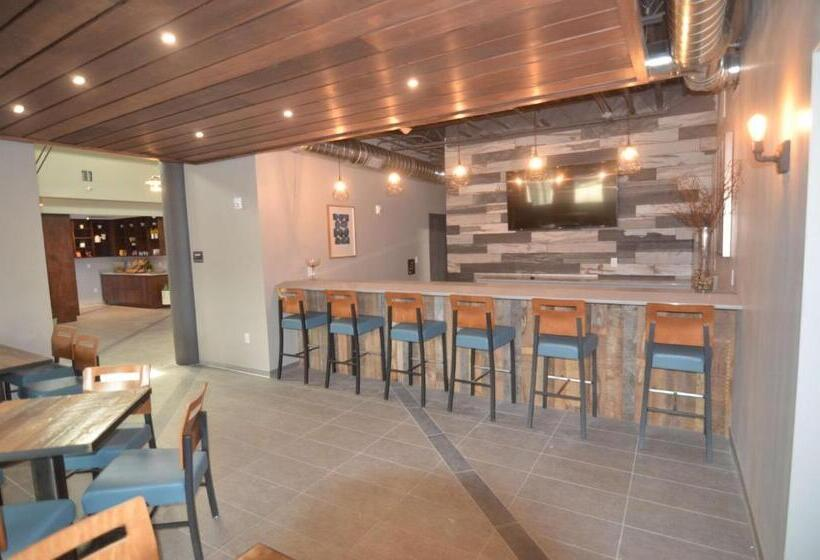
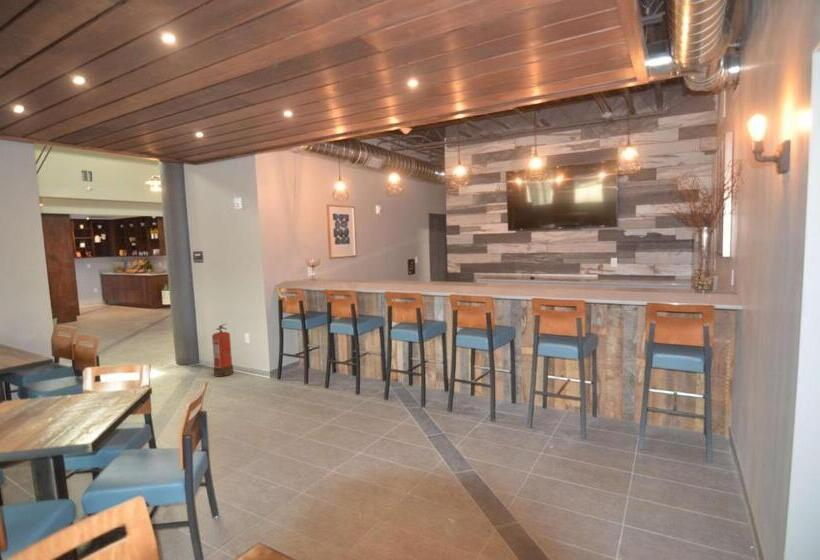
+ fire extinguisher [211,323,234,378]
